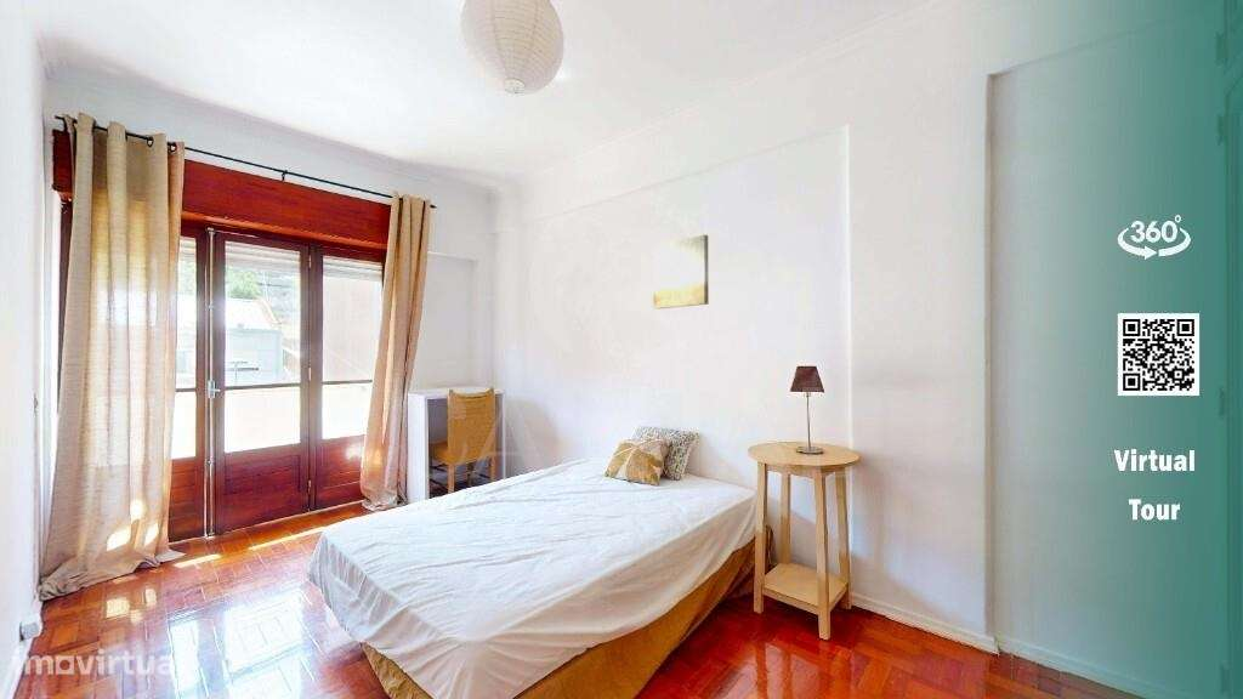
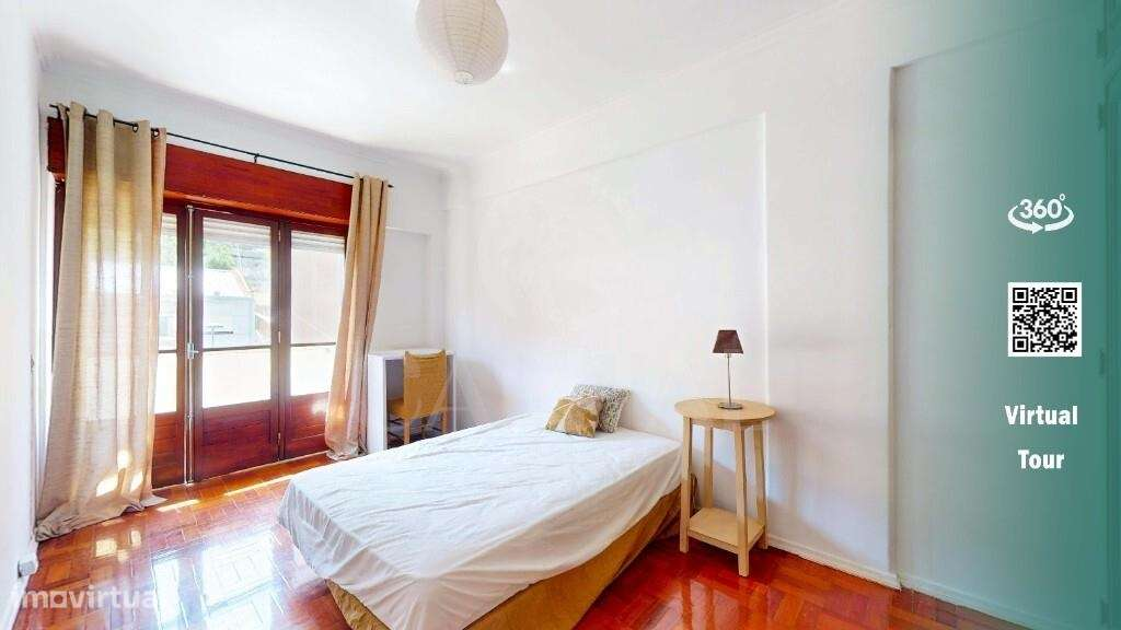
- wall art [652,233,710,309]
